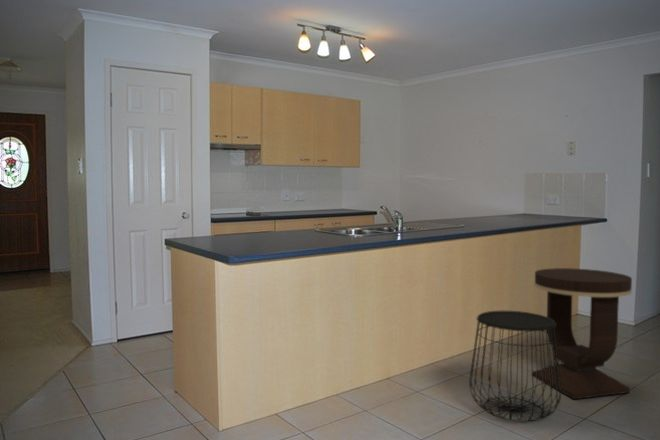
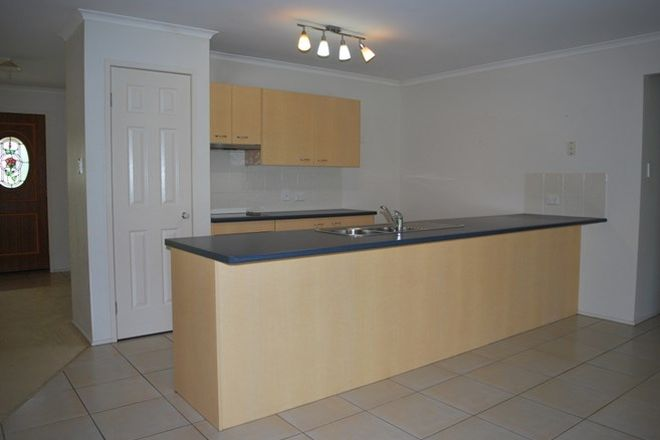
- side table [468,310,562,422]
- side table [533,267,633,400]
